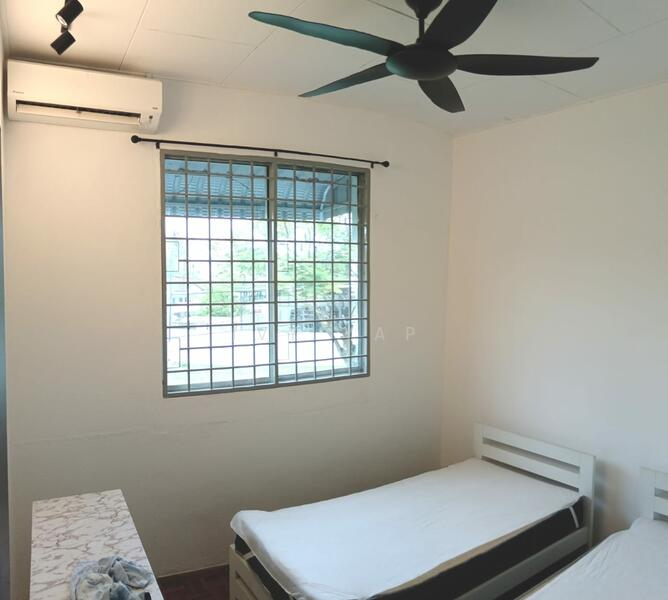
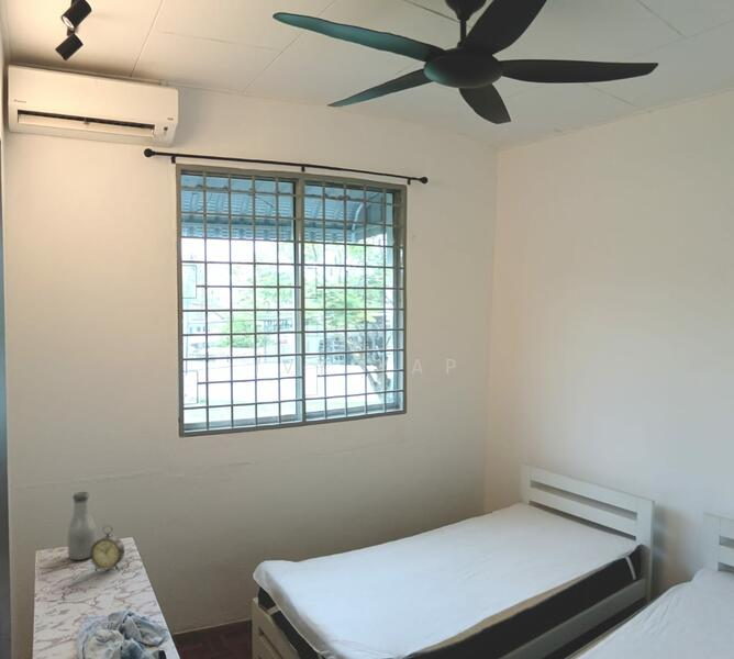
+ alarm clock [89,524,125,572]
+ bottle [66,491,97,561]
